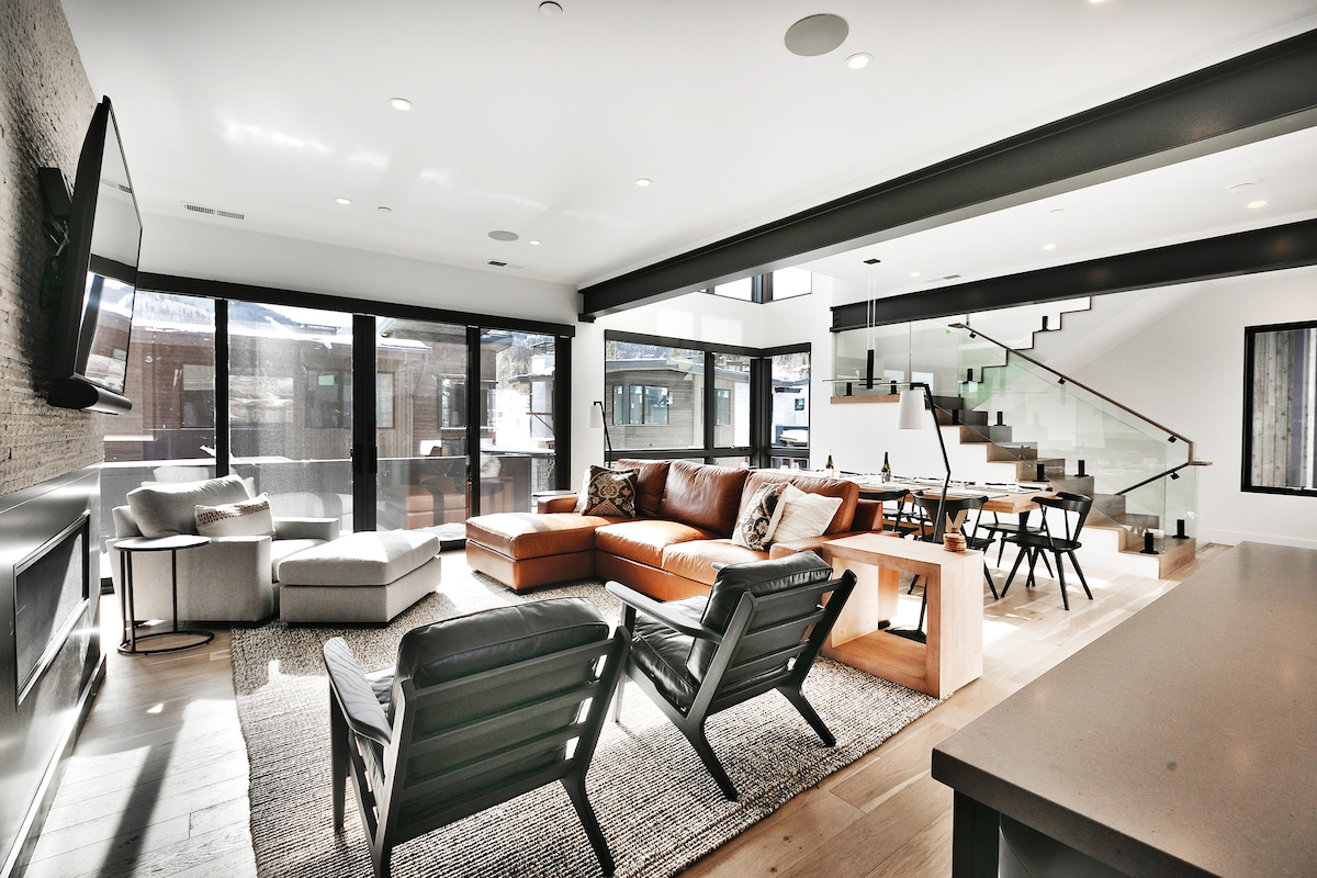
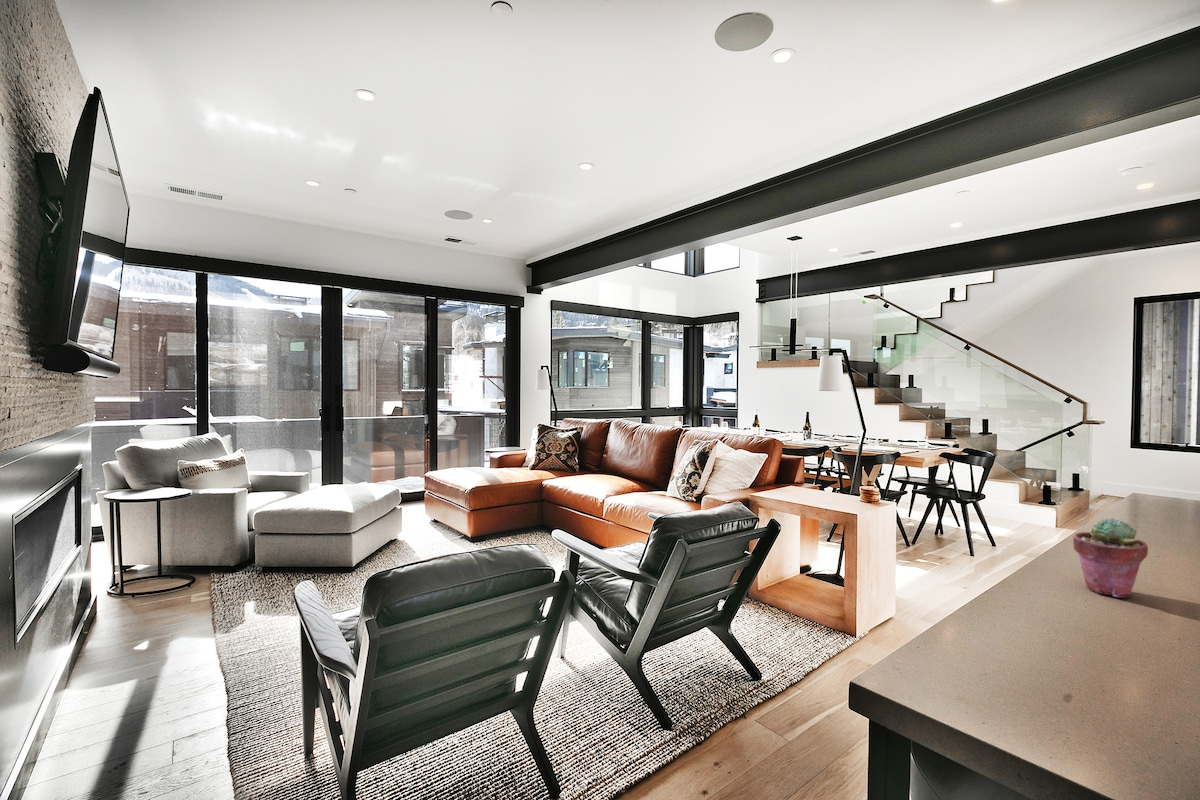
+ potted succulent [1072,517,1149,598]
